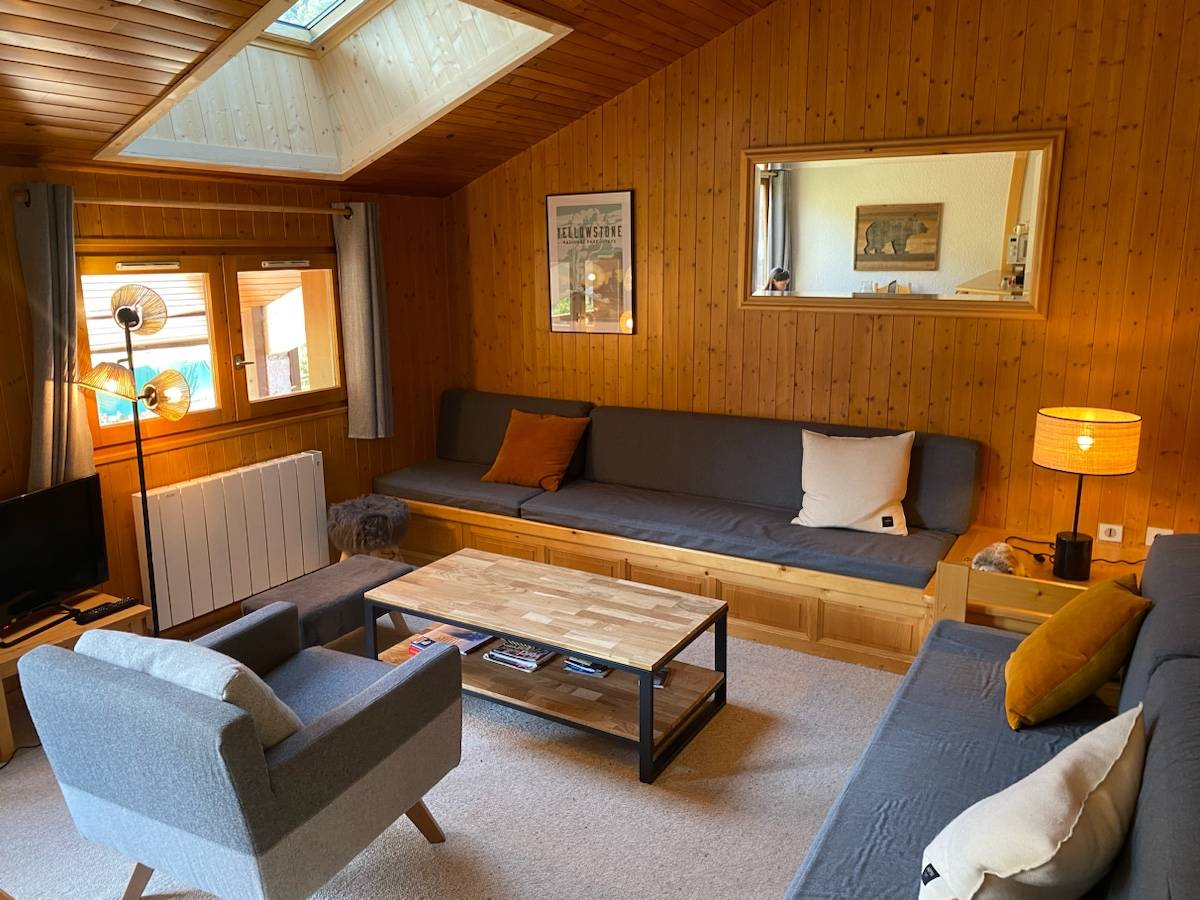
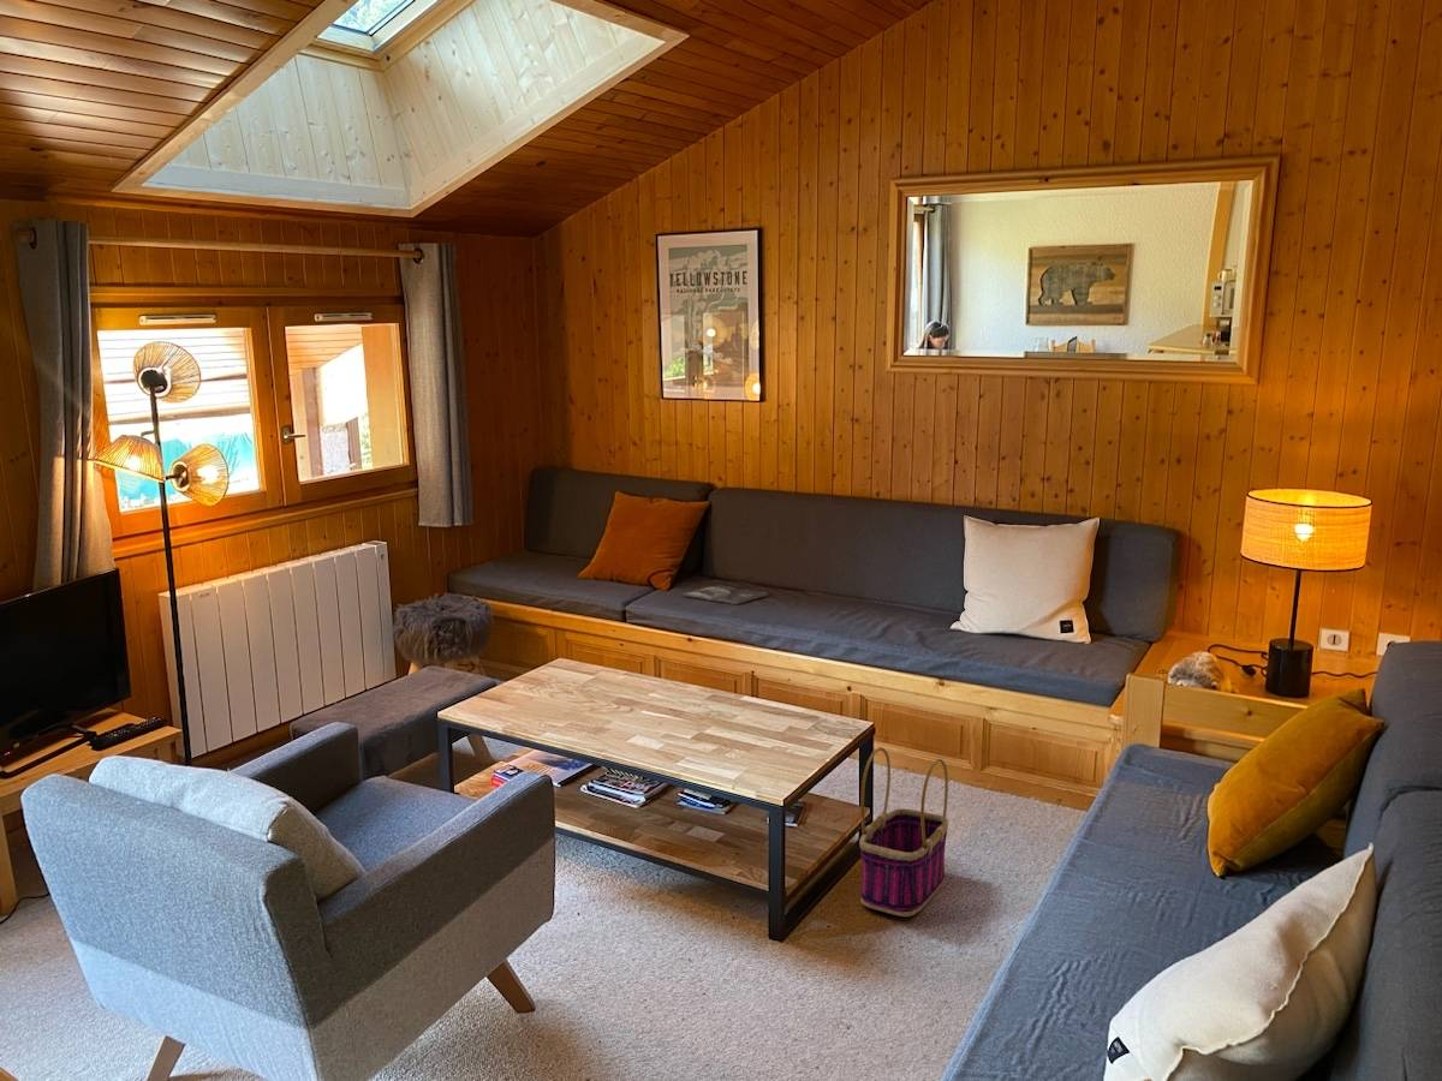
+ basket [858,746,949,918]
+ magazine [681,584,769,605]
